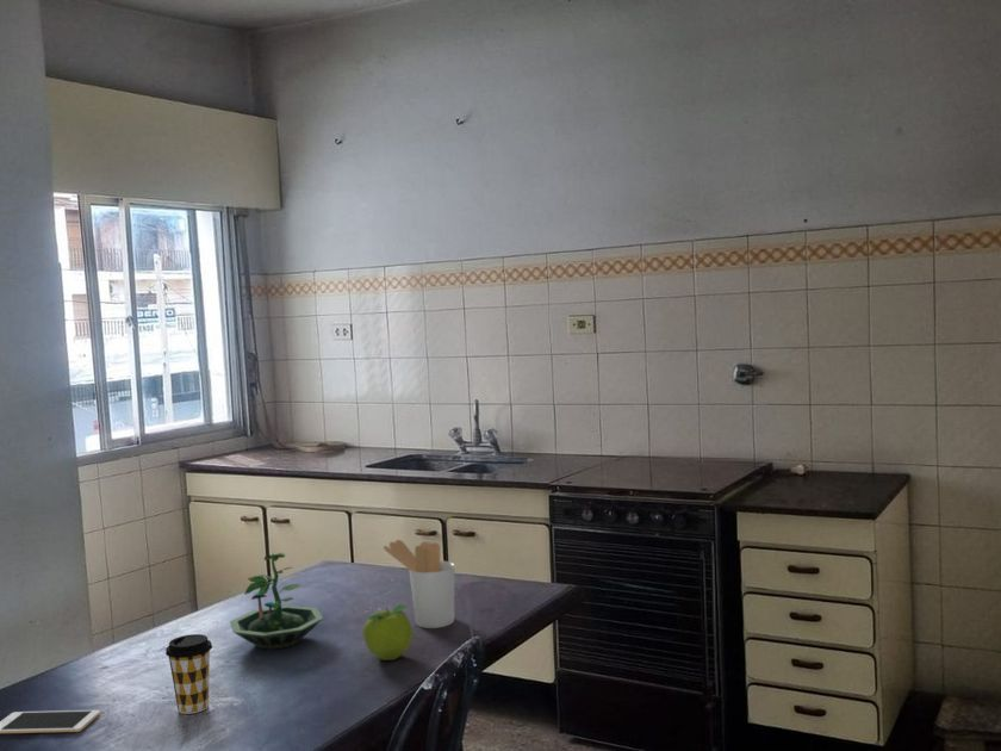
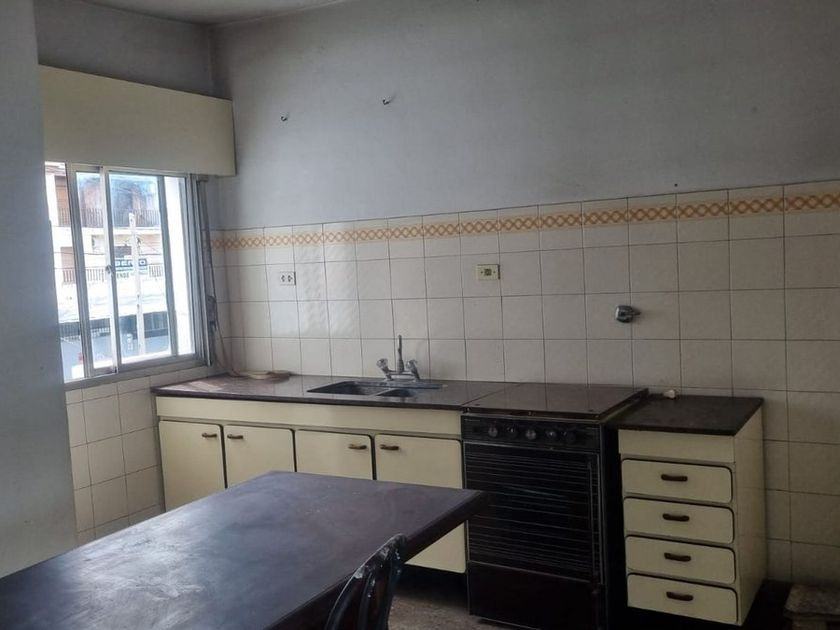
- coffee cup [164,633,213,715]
- utensil holder [383,539,455,629]
- terrarium [229,552,325,651]
- fruit [362,603,415,662]
- cell phone [0,709,101,734]
